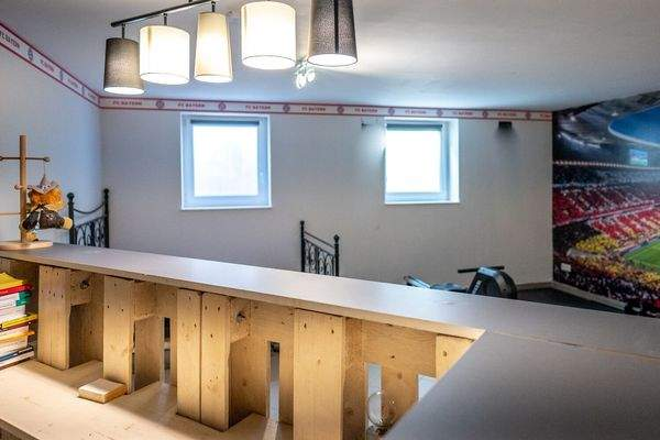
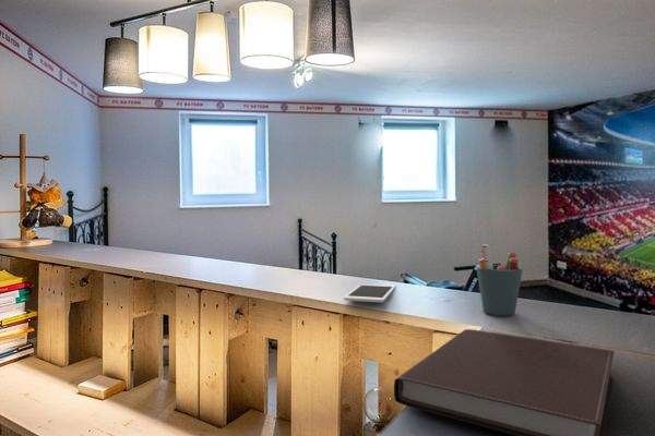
+ notebook [393,328,615,436]
+ pen holder [476,244,524,316]
+ cell phone [343,283,397,303]
